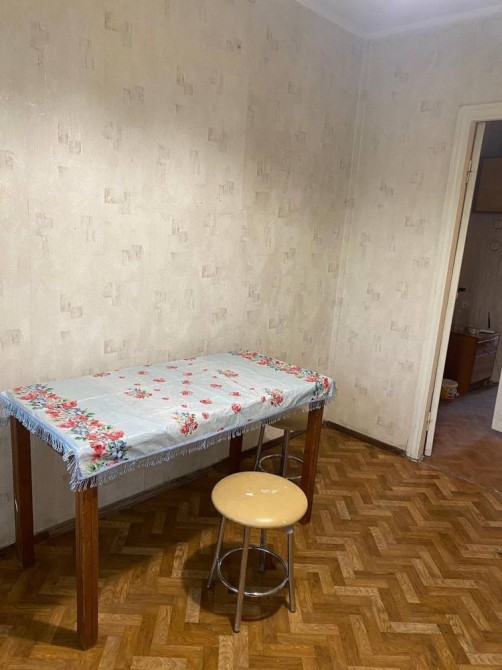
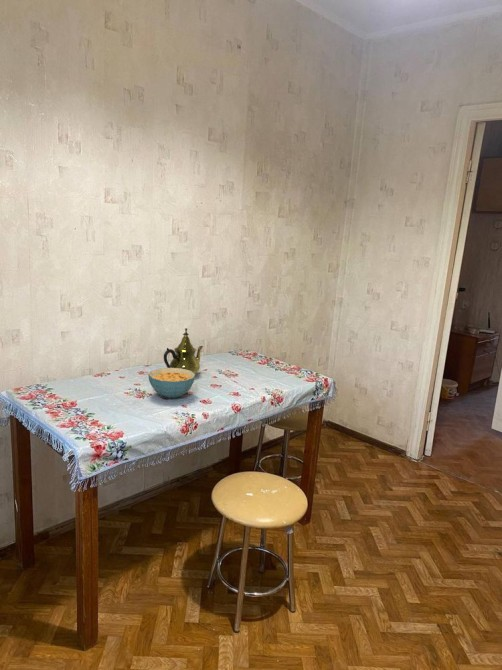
+ teapot [163,327,204,375]
+ cereal bowl [147,367,196,399]
